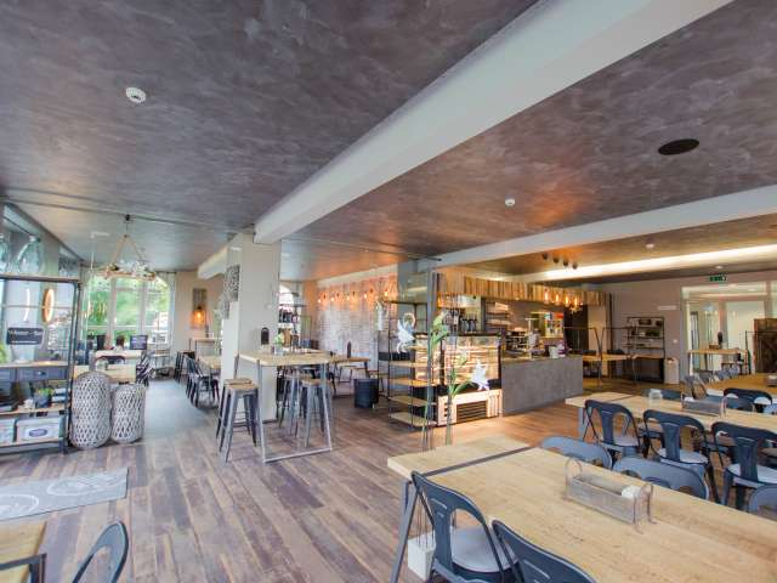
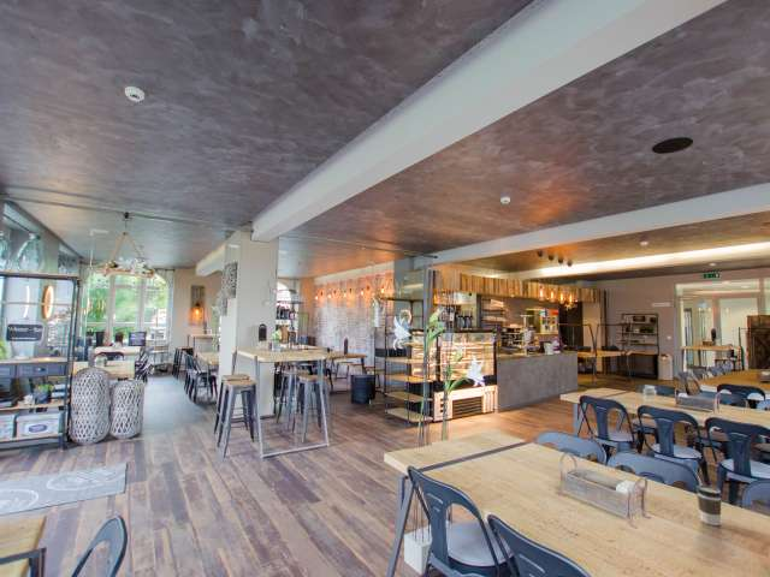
+ coffee cup [695,484,723,527]
